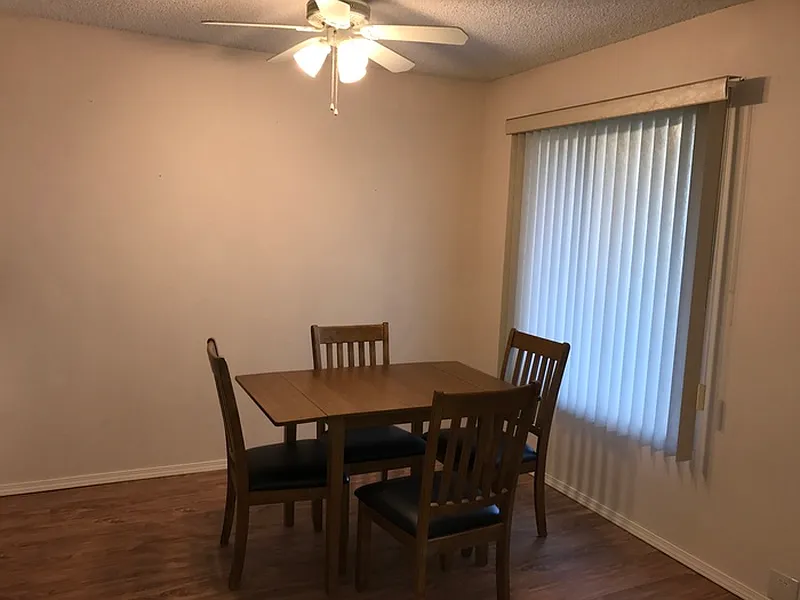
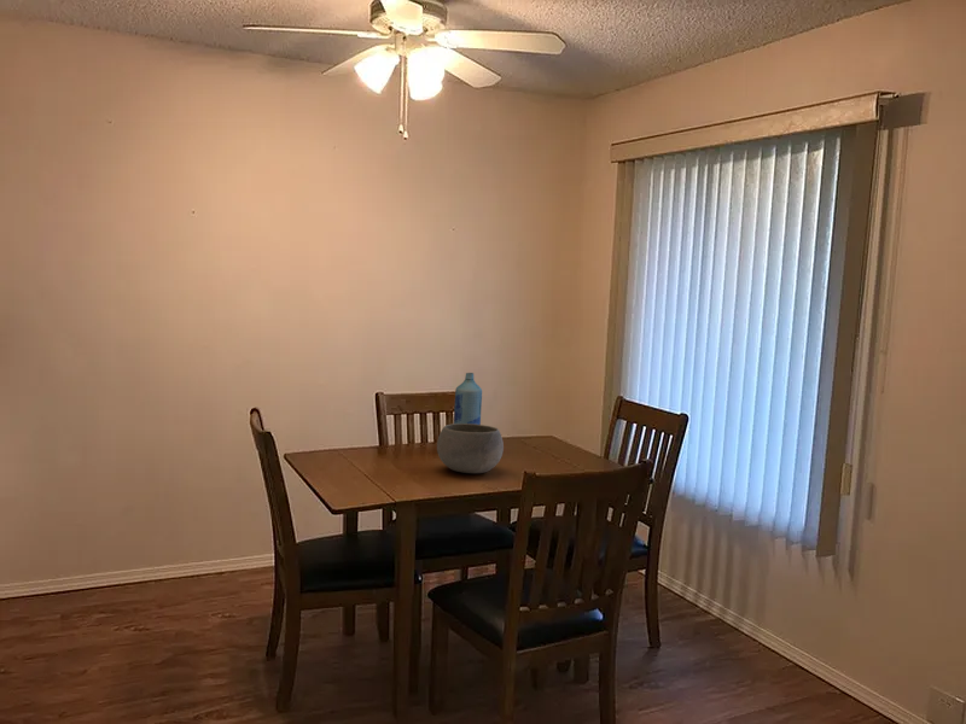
+ bowl [436,422,505,474]
+ bottle [453,372,483,425]
